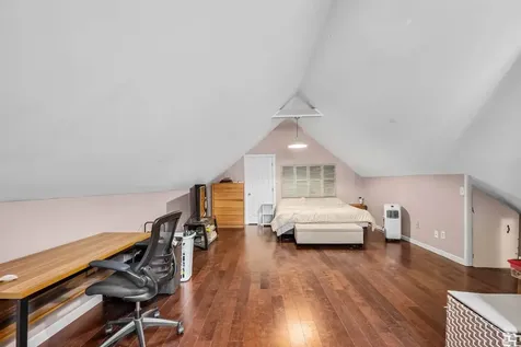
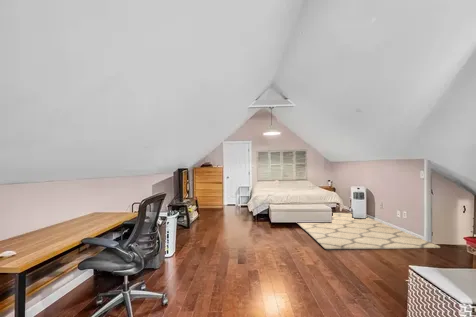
+ rug [297,212,441,250]
